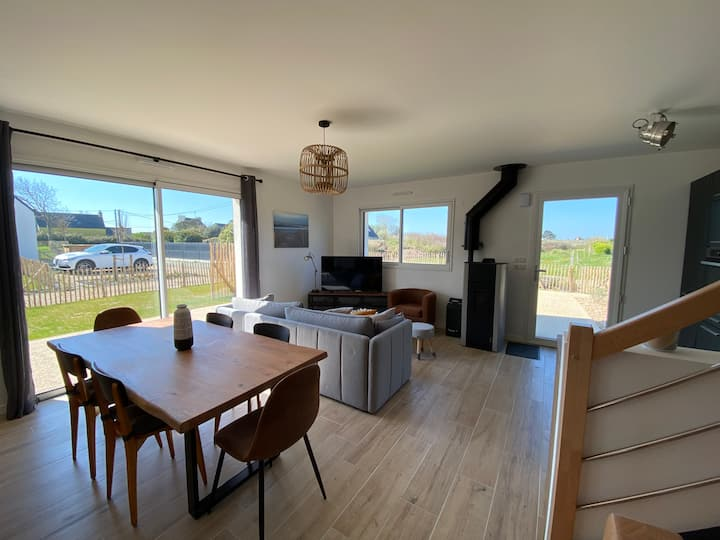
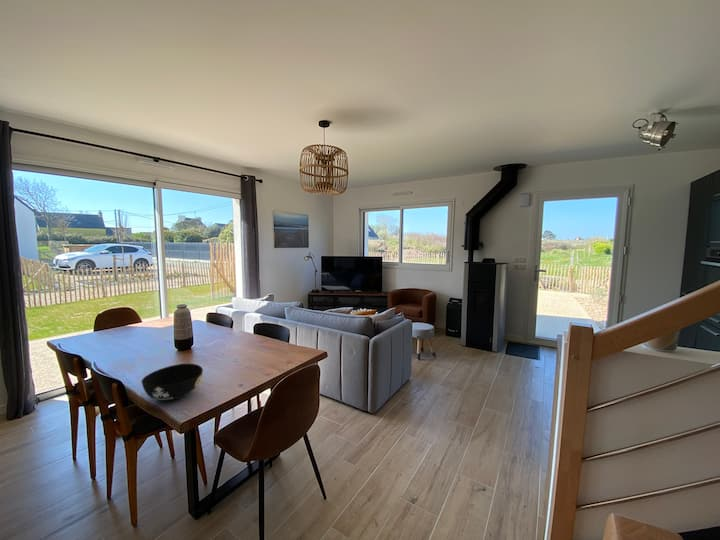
+ bowl [141,363,204,401]
